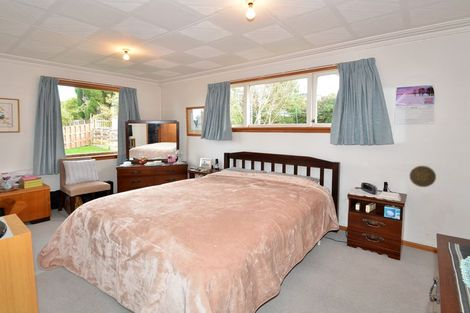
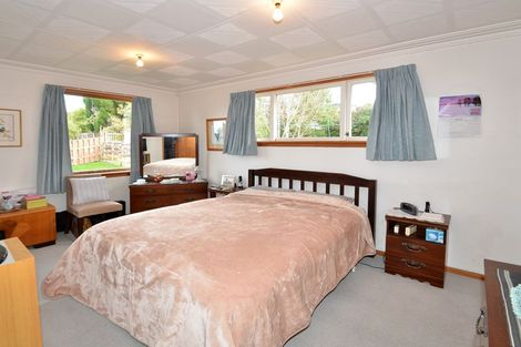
- decorative plate [409,165,437,188]
